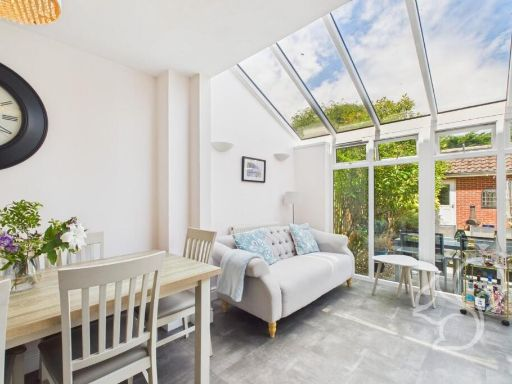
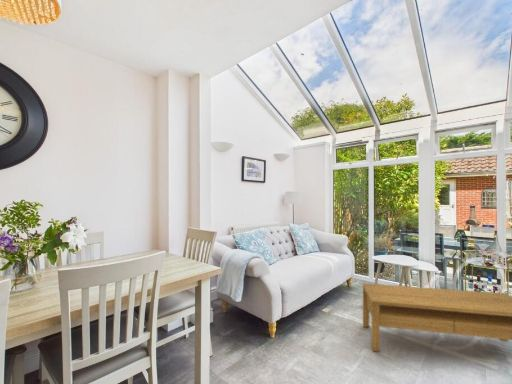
+ coffee table [362,282,512,352]
